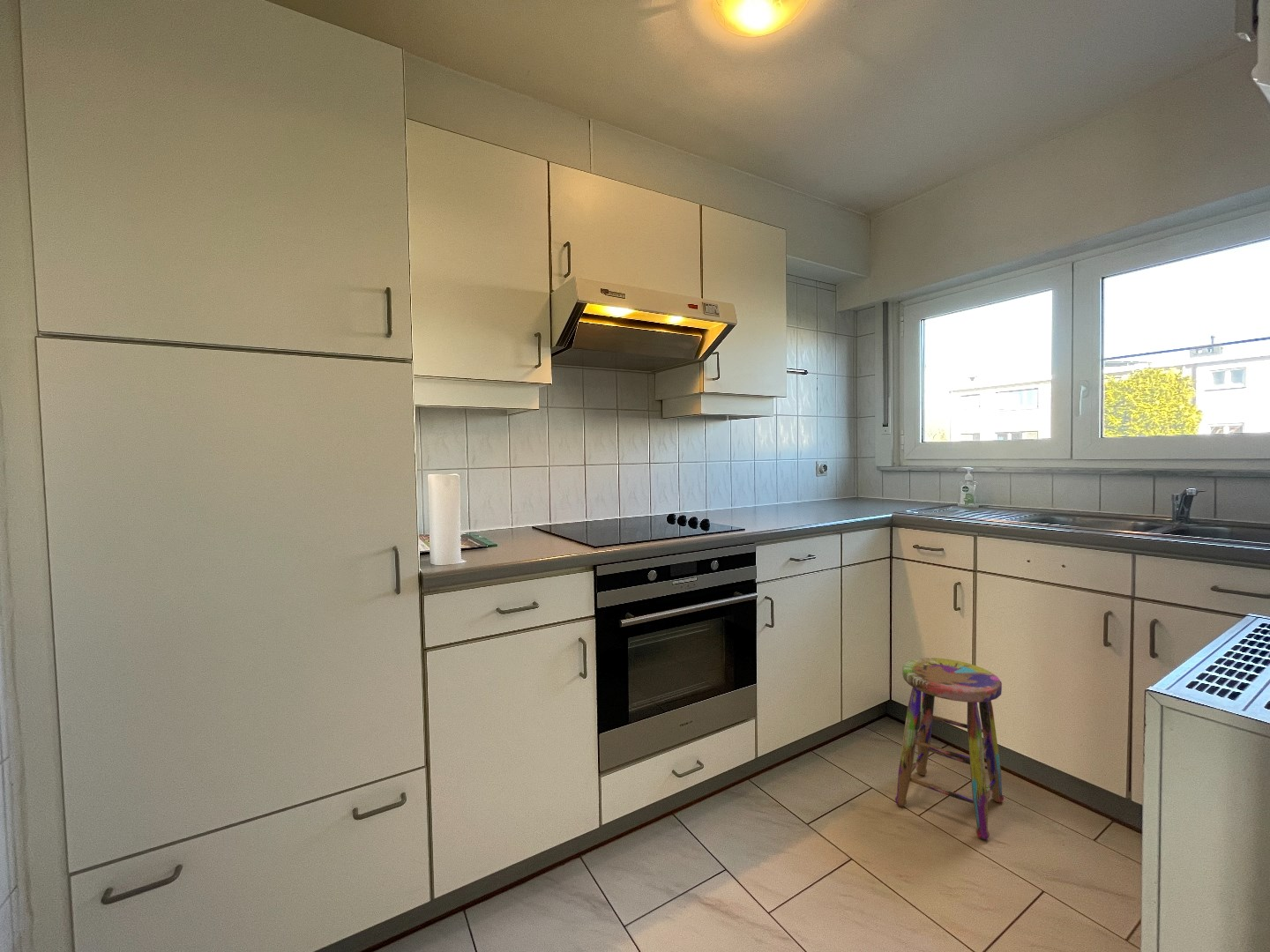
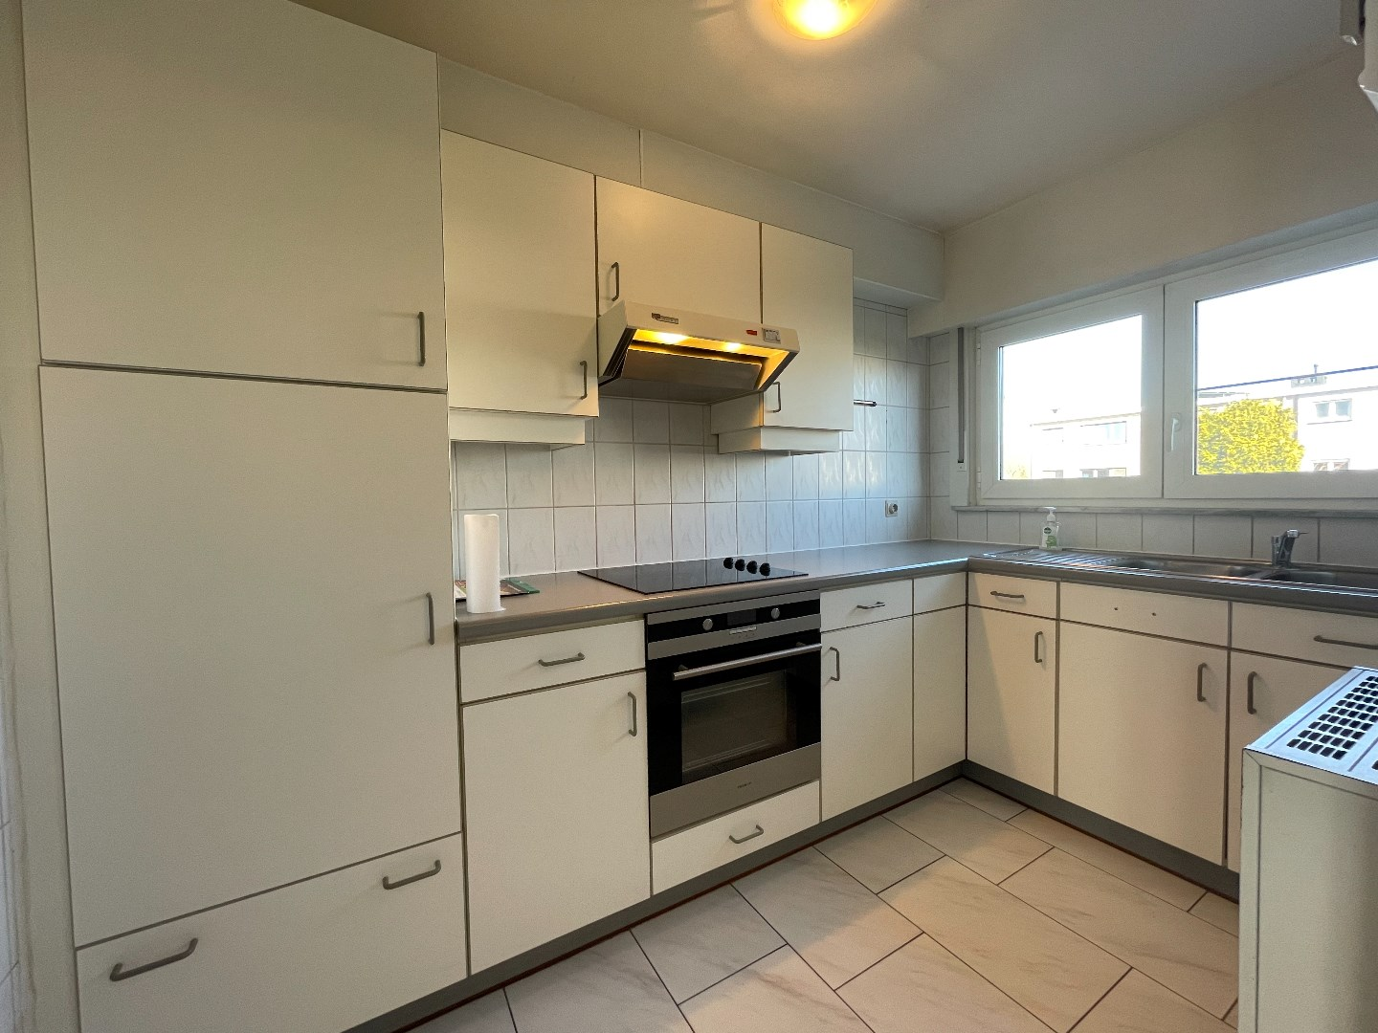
- step stool [894,657,1005,840]
